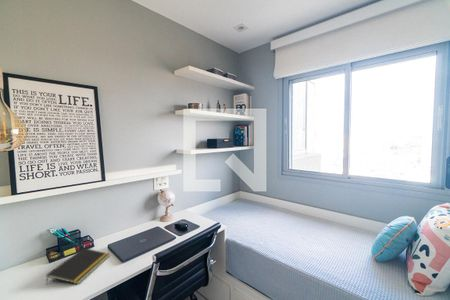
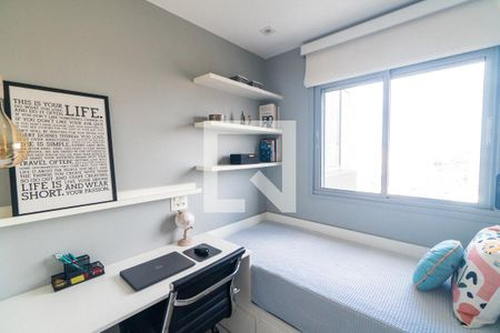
- notepad [45,247,110,285]
